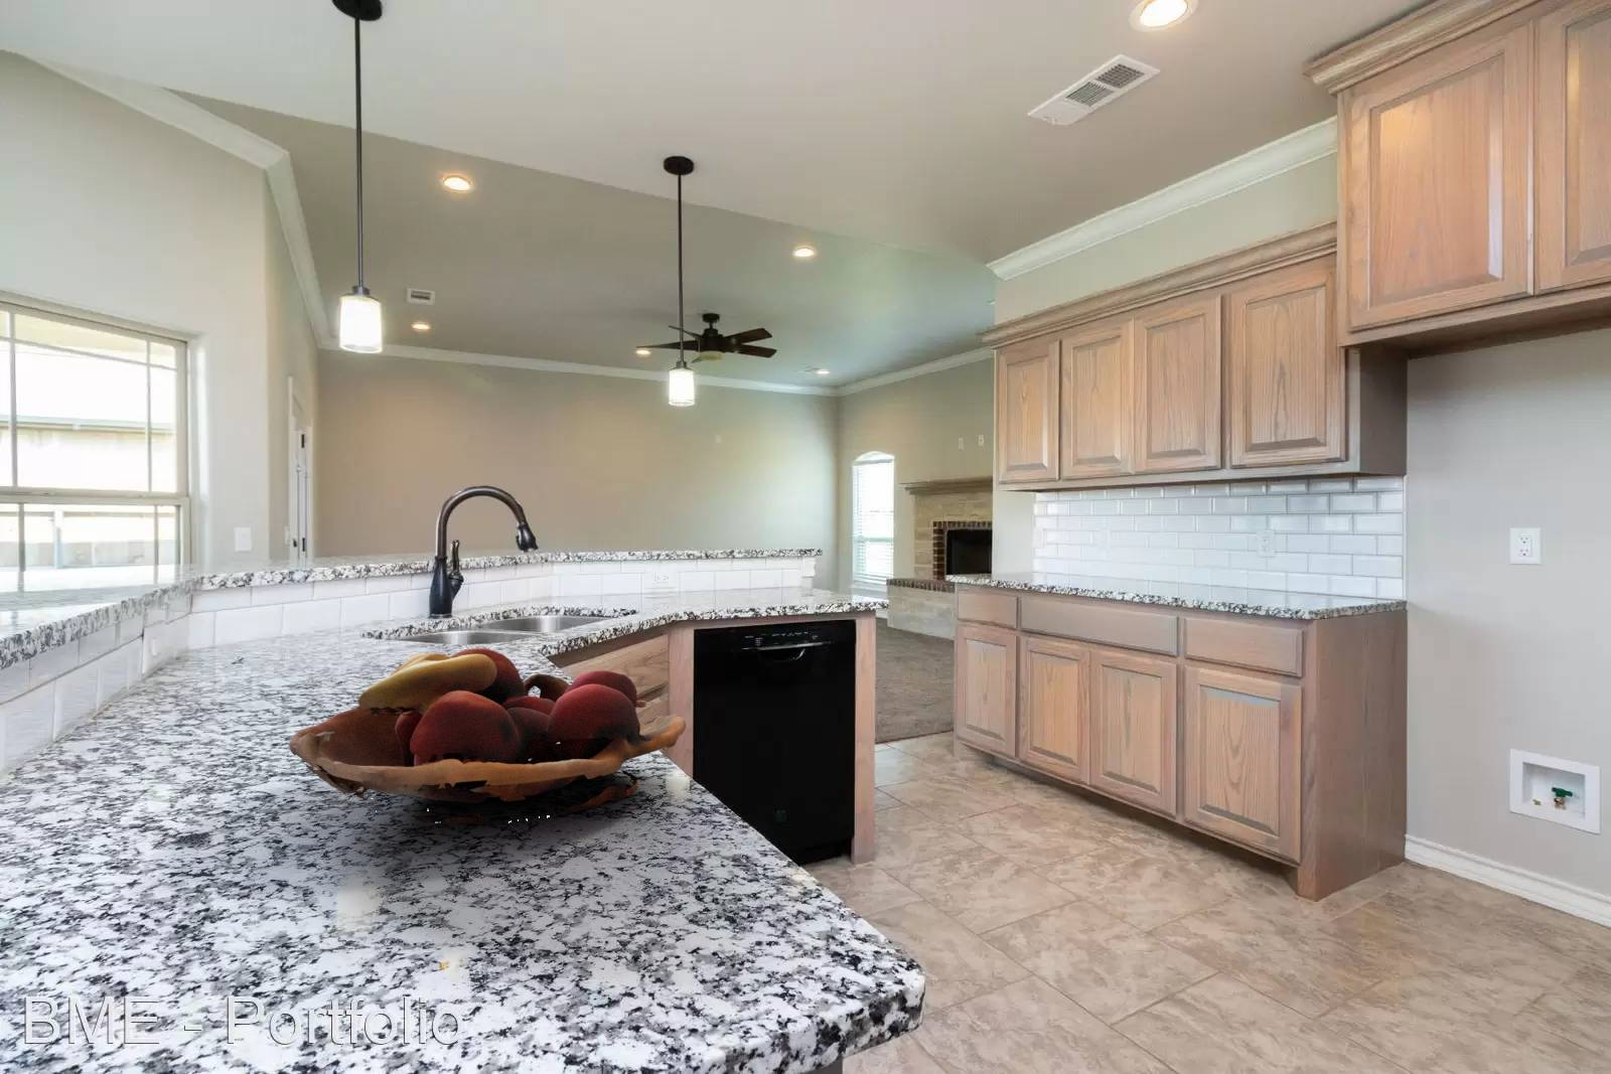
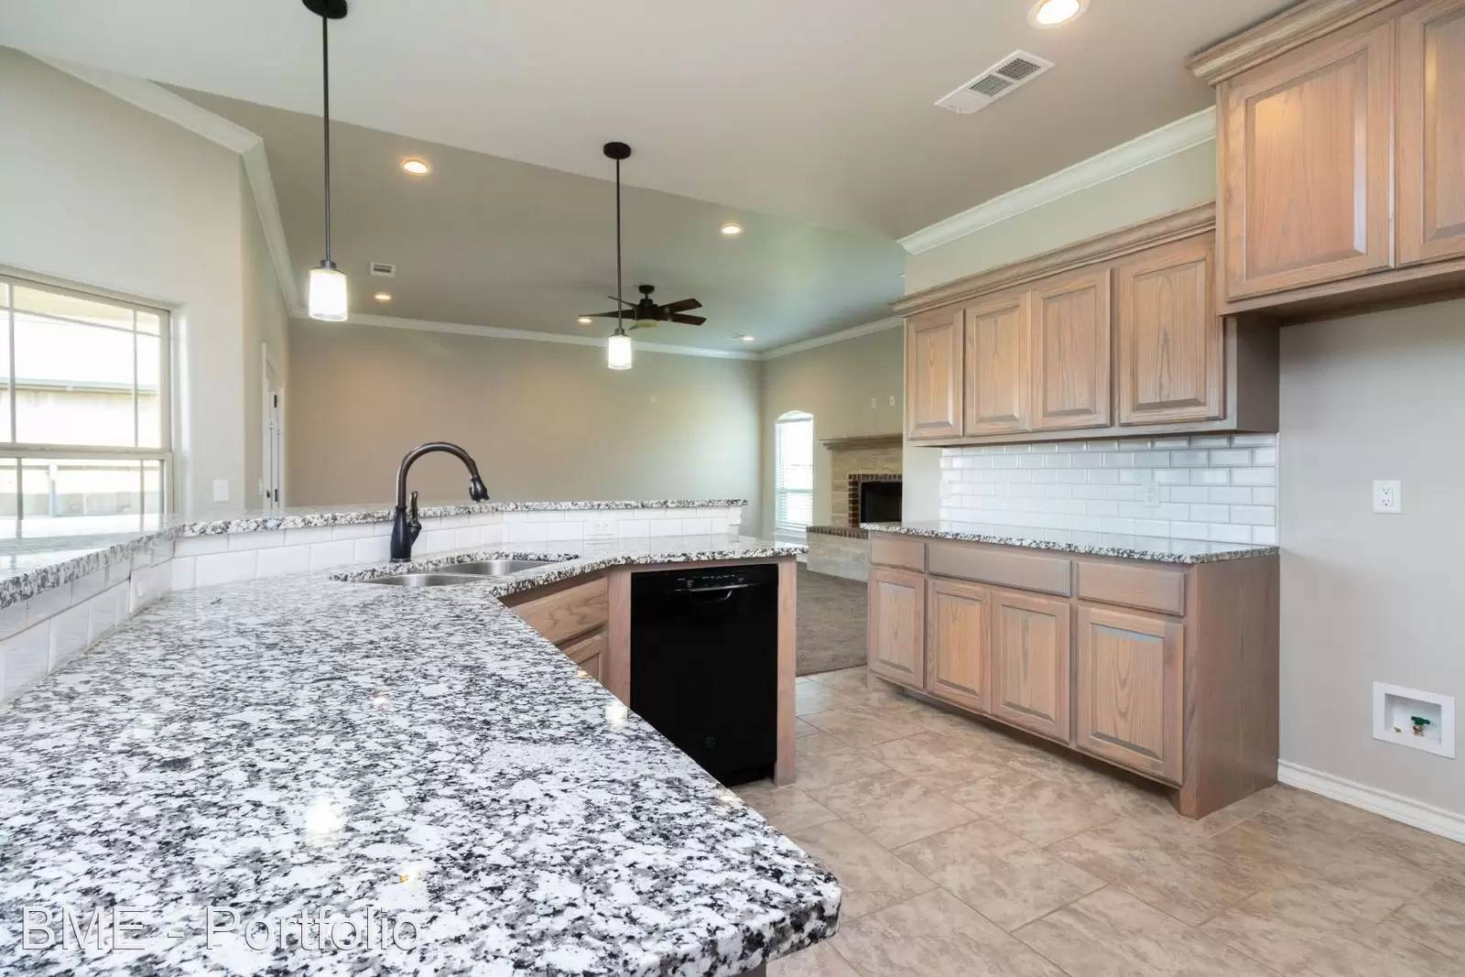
- fruit basket [289,647,687,827]
